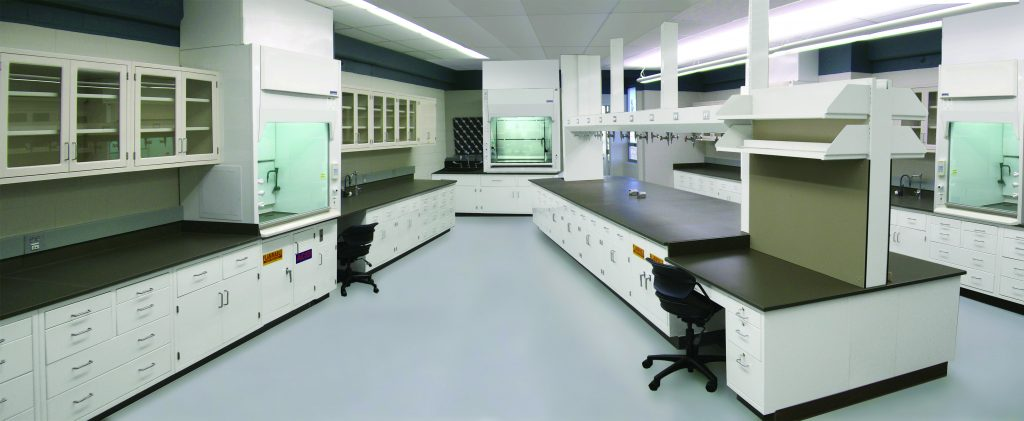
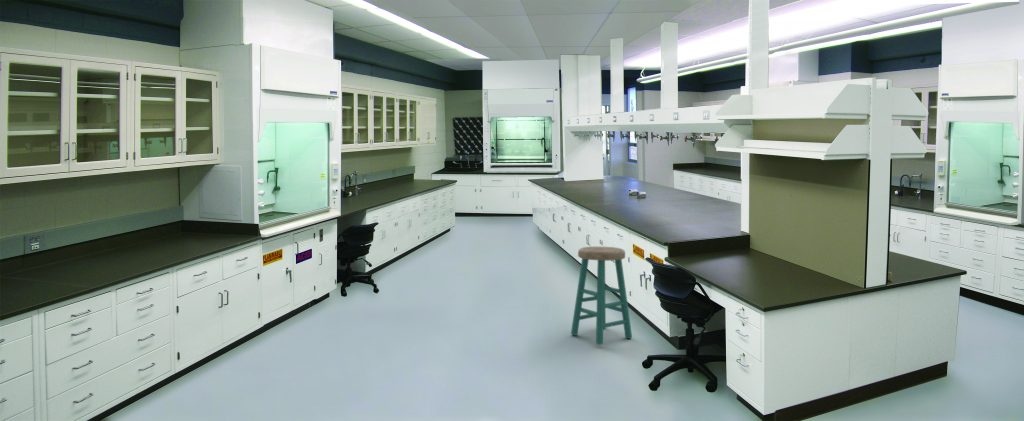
+ stool [570,246,633,346]
